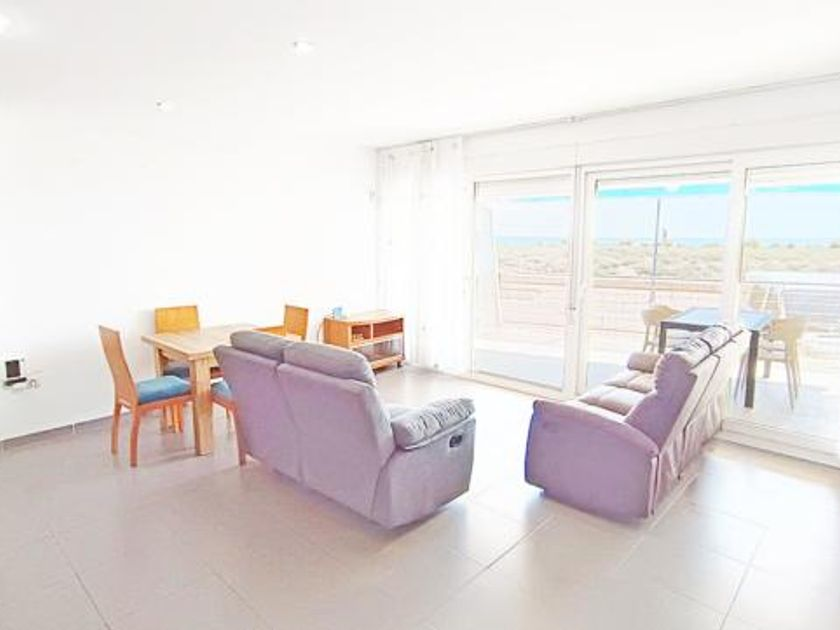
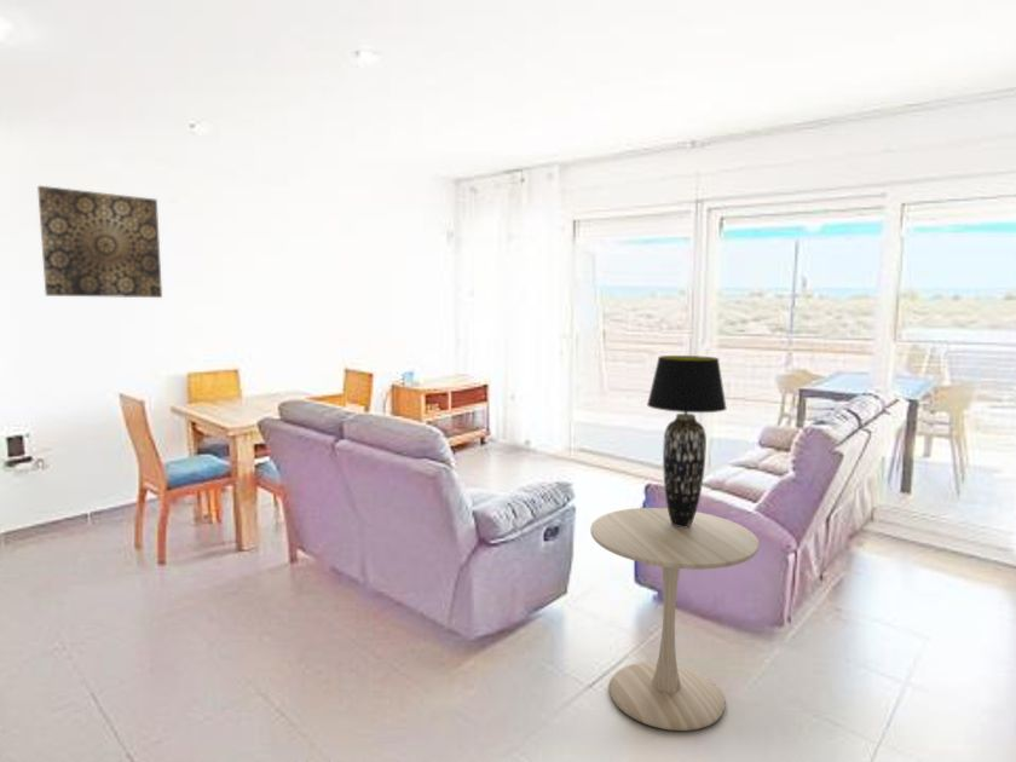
+ side table [589,507,761,732]
+ wall art [36,185,163,299]
+ table lamp [646,354,728,527]
